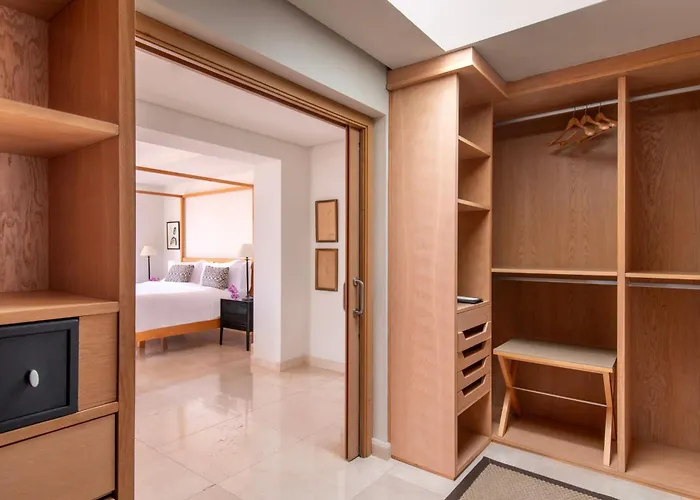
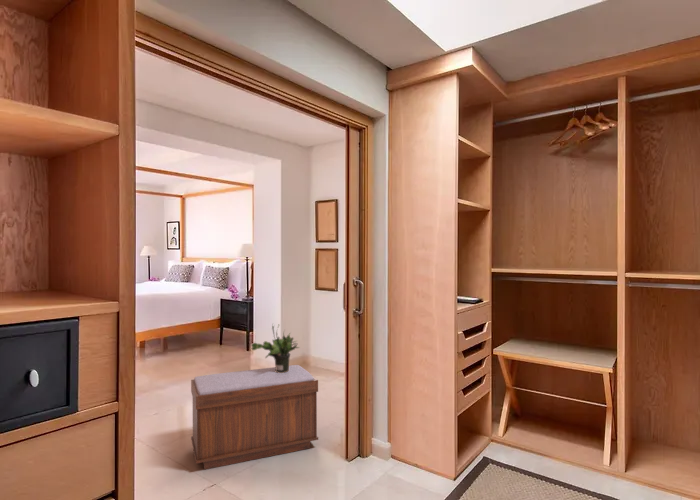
+ potted plant [250,324,301,373]
+ bench [190,364,319,470]
